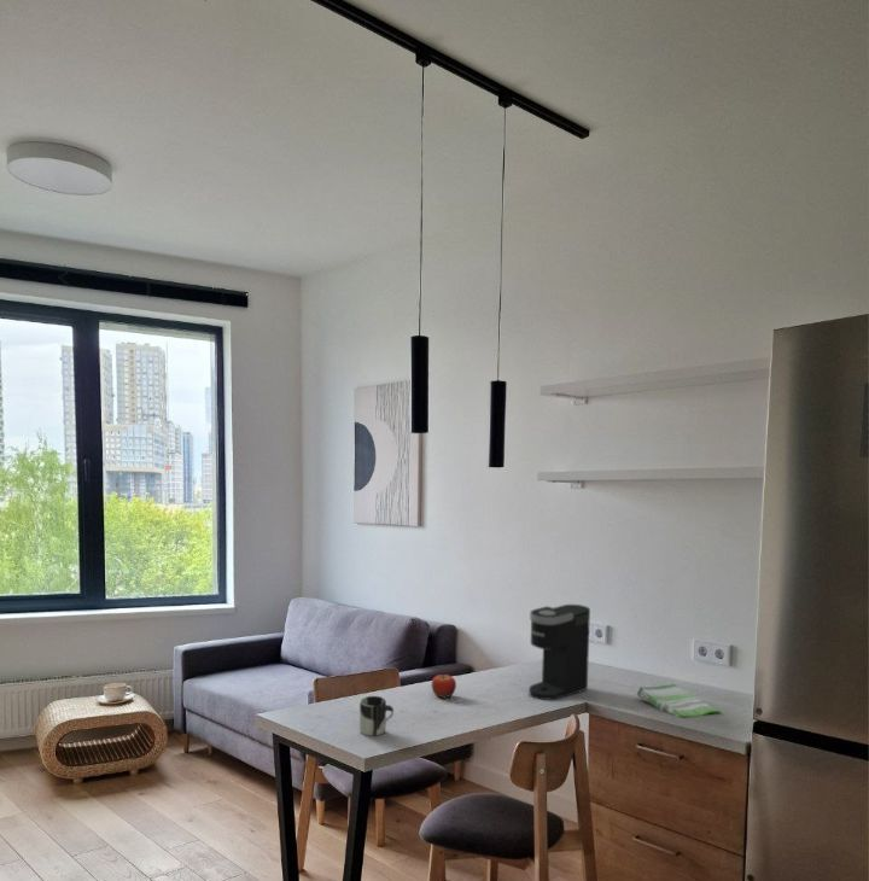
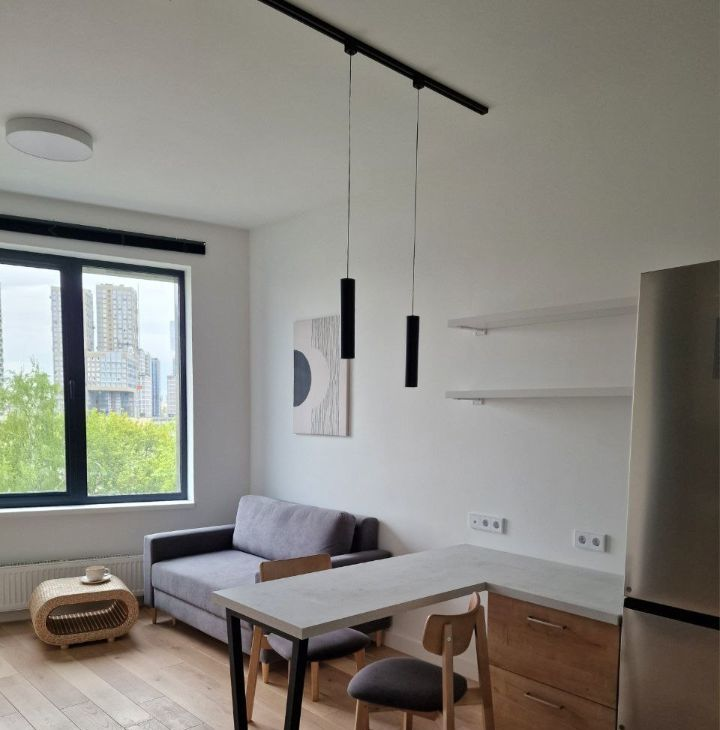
- cup [358,695,395,737]
- fruit [431,672,457,699]
- dish towel [636,683,722,718]
- coffee maker [529,603,591,701]
